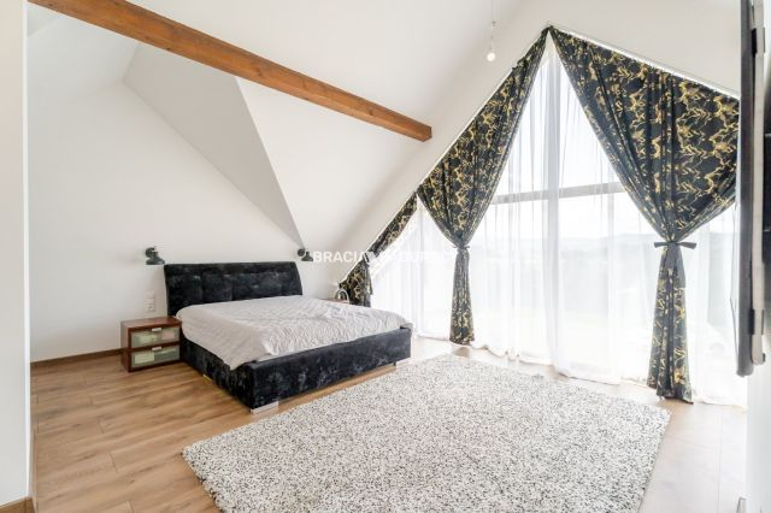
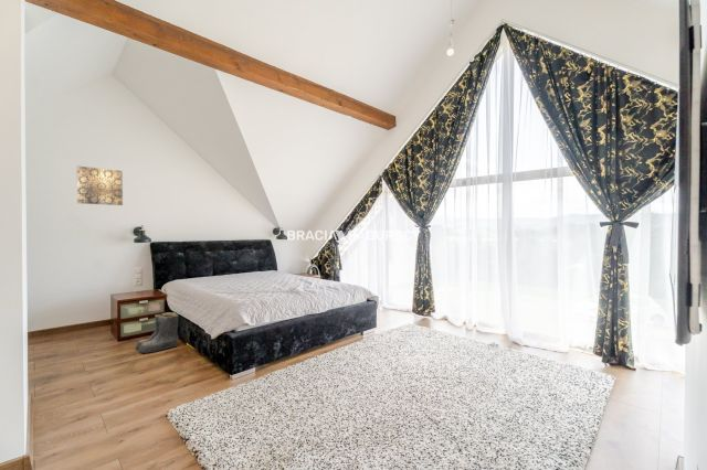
+ wall art [76,165,124,206]
+ boots [134,312,180,354]
